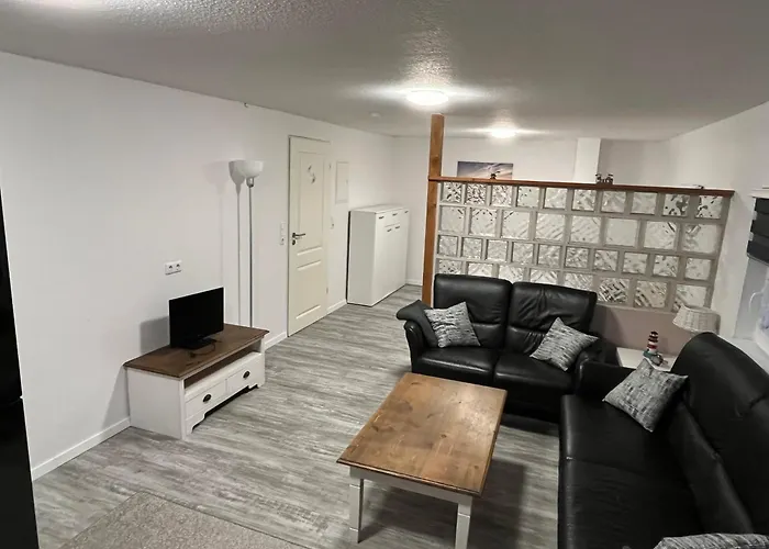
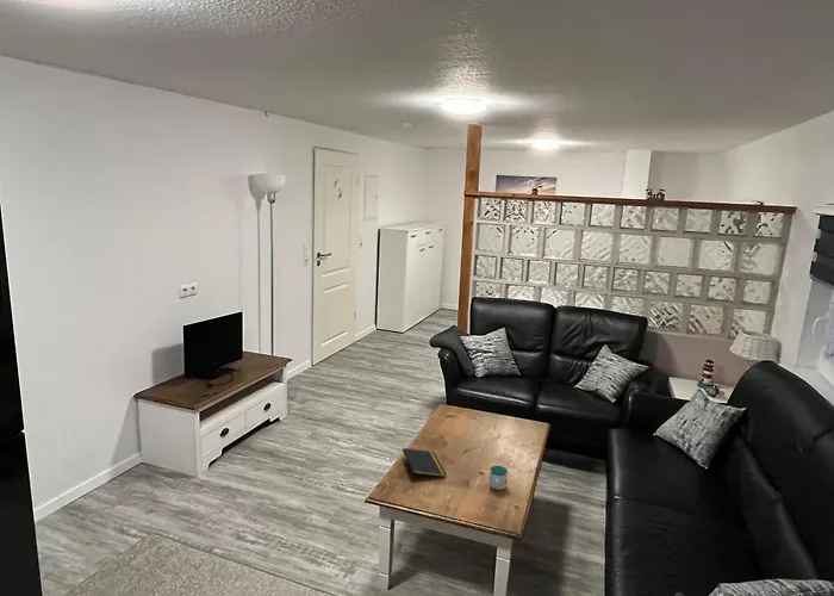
+ notepad [402,447,448,482]
+ mug [487,465,510,491]
